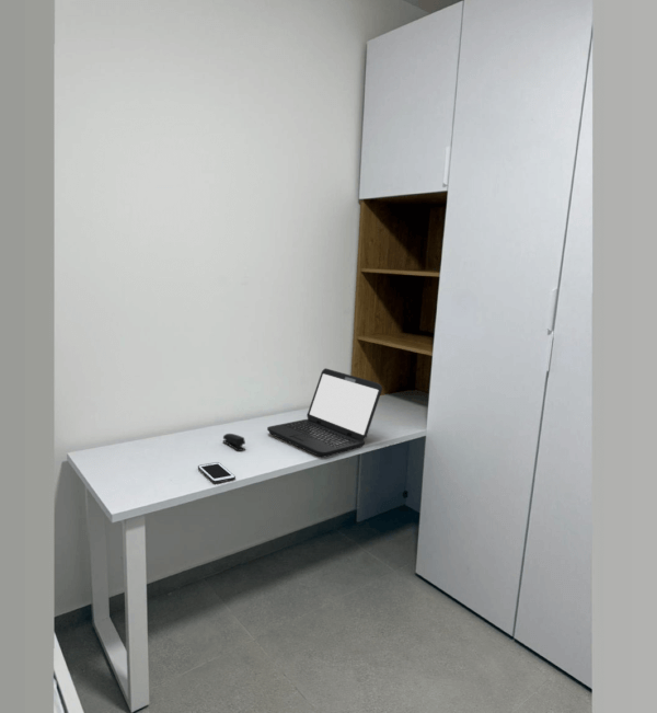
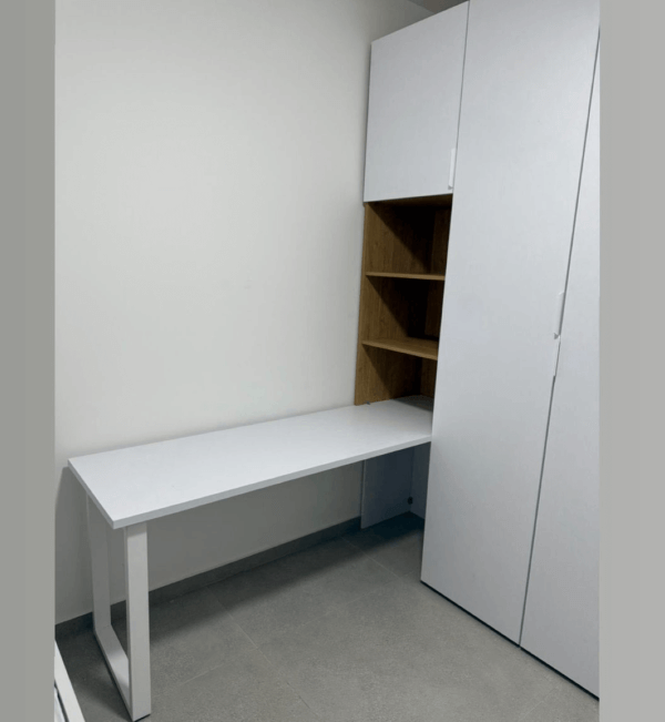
- stapler [221,433,246,452]
- cell phone [197,461,237,484]
- laptop [266,367,383,459]
